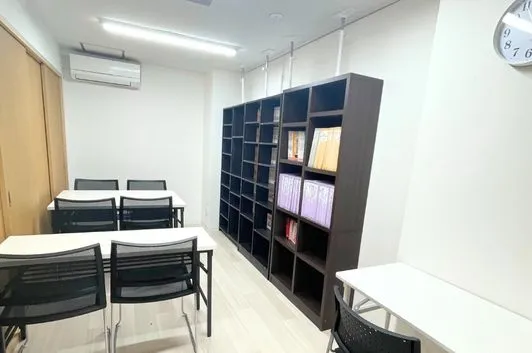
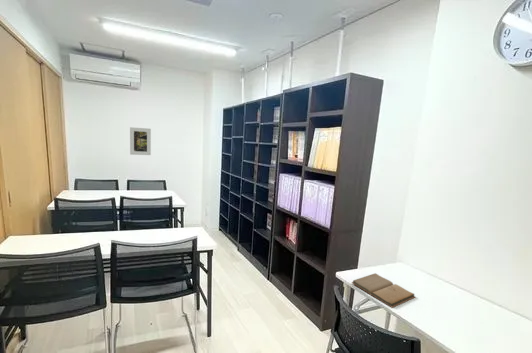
+ book [351,272,416,309]
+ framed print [129,126,152,156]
